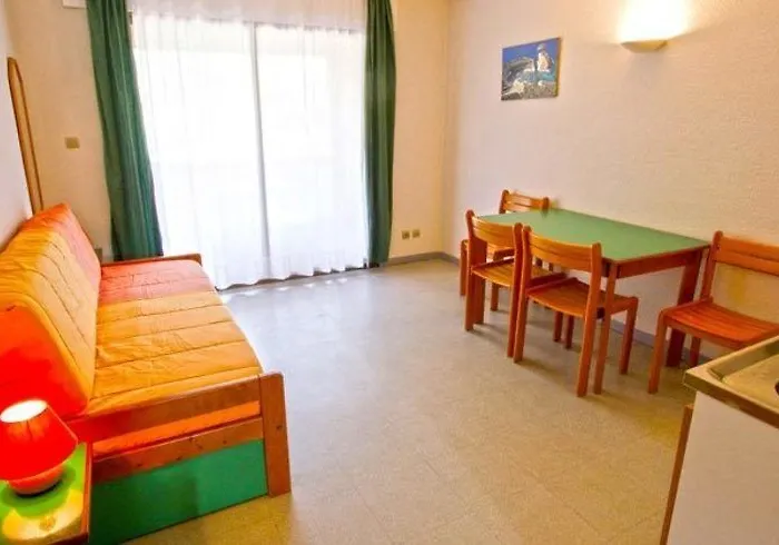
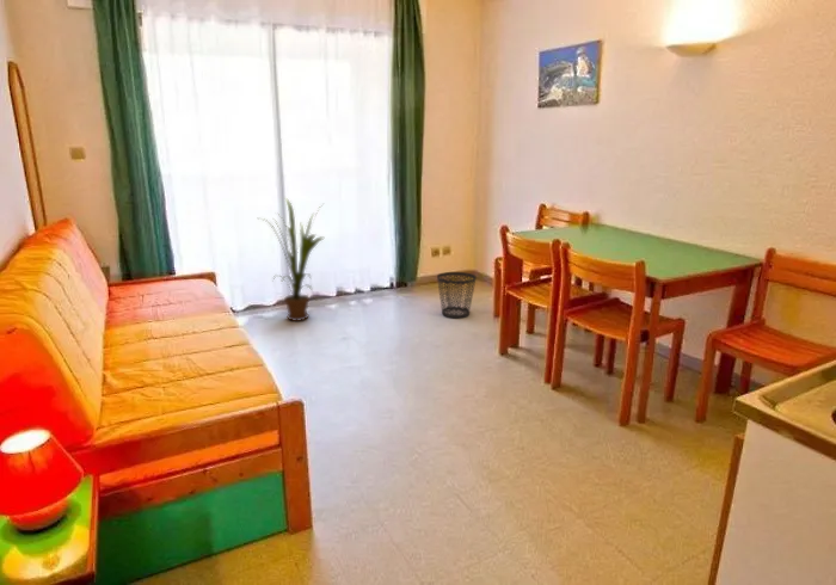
+ house plant [258,196,325,322]
+ wastebasket [436,271,478,319]
